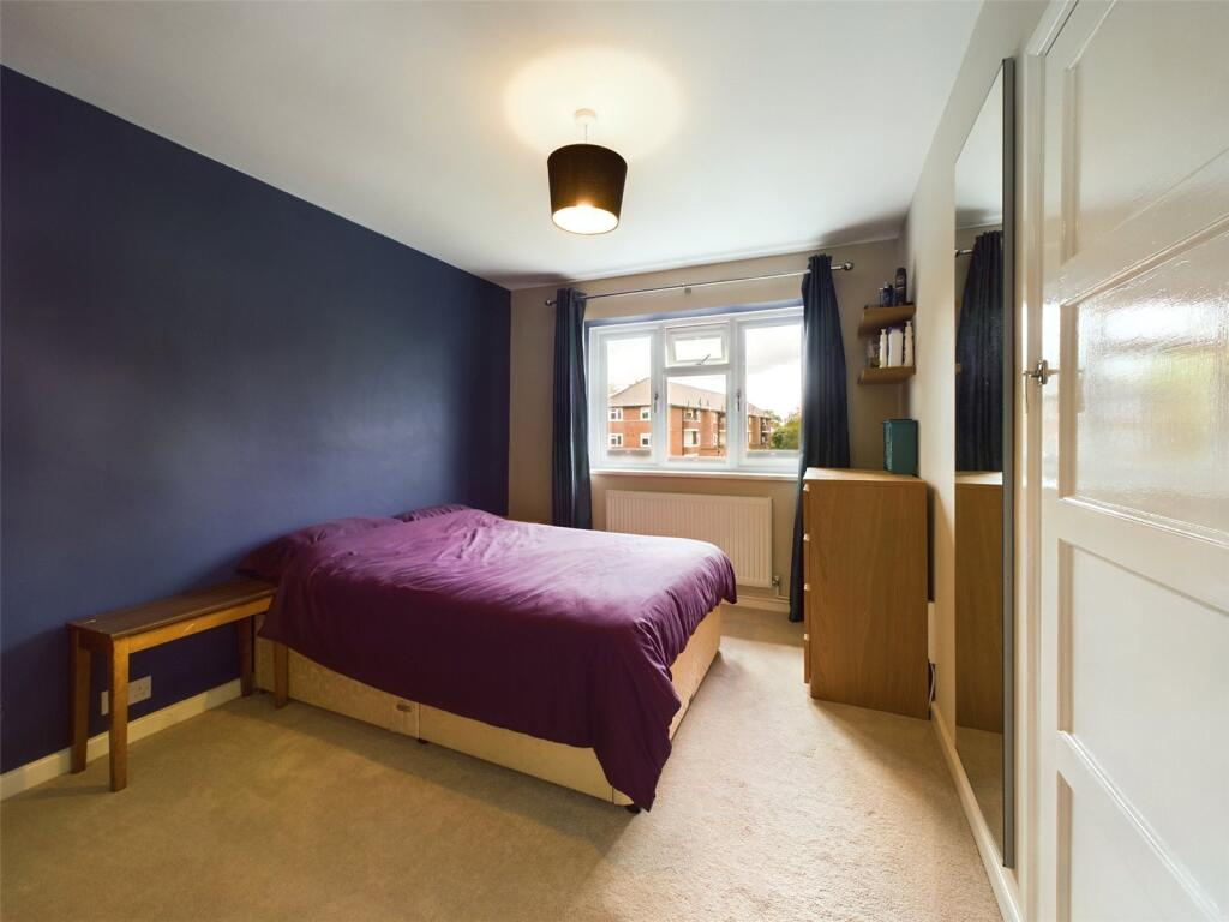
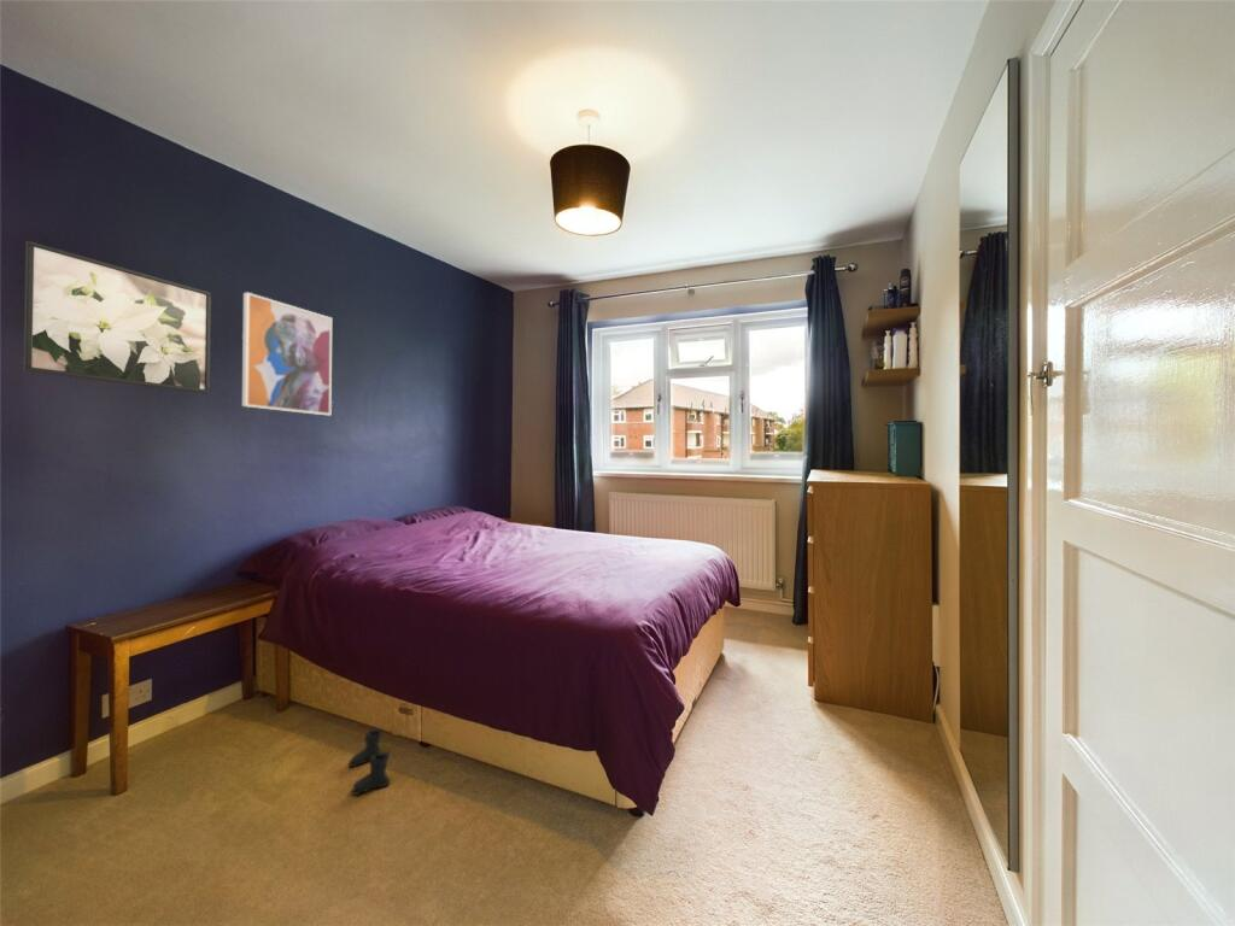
+ wall art [241,292,333,417]
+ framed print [22,240,212,394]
+ boots [347,728,391,796]
